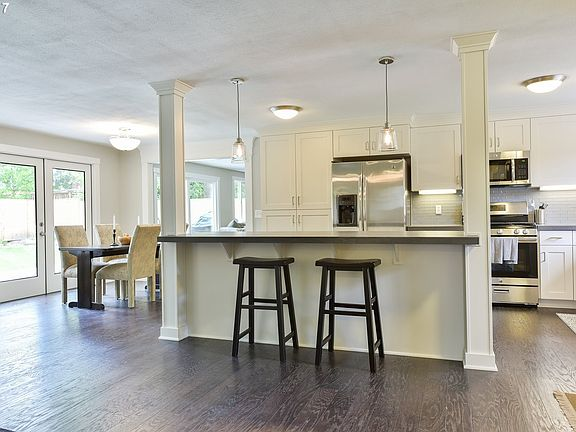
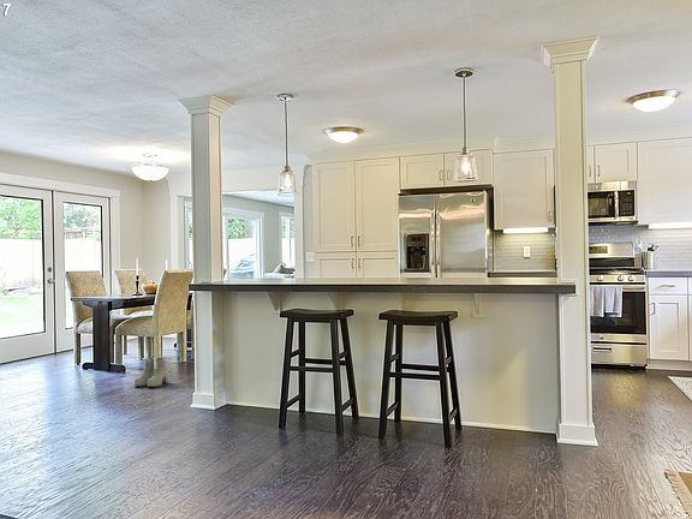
+ boots [133,357,169,388]
